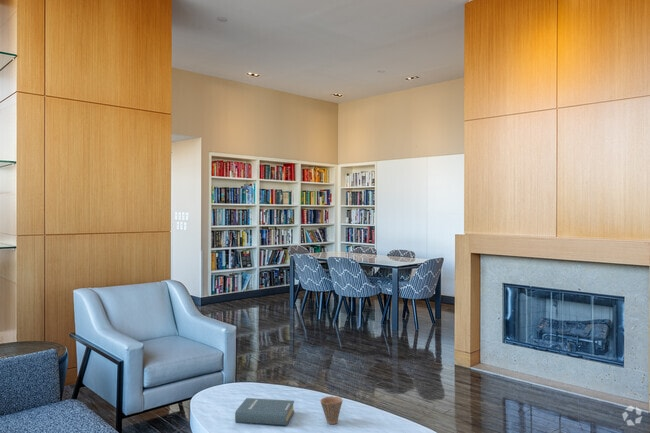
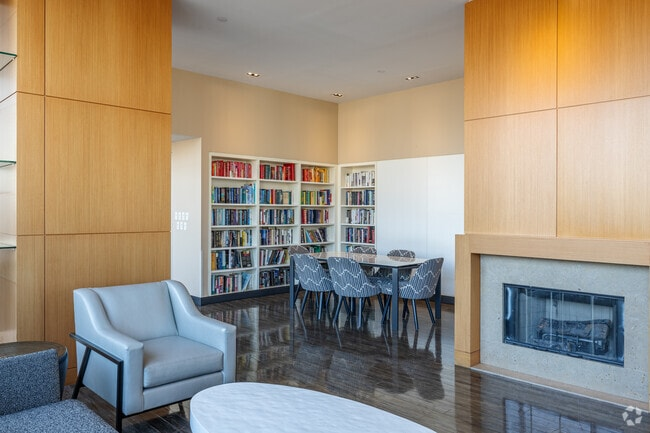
- hardback book [234,397,295,427]
- cup [319,395,344,425]
